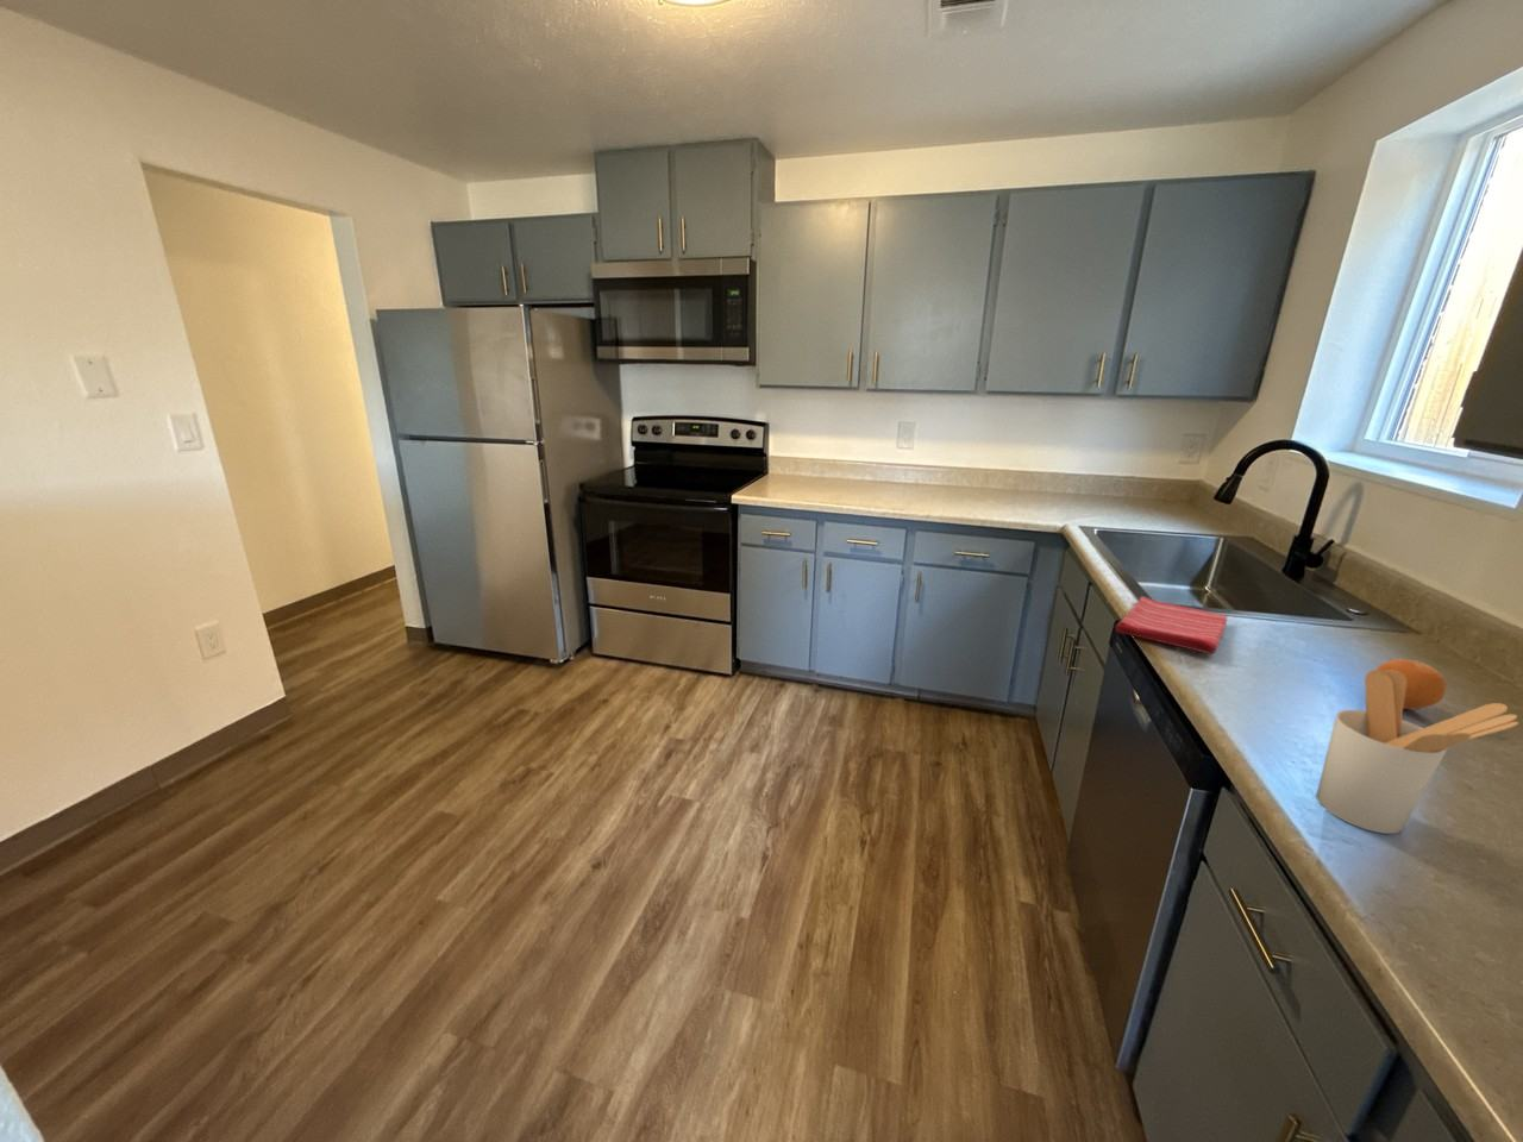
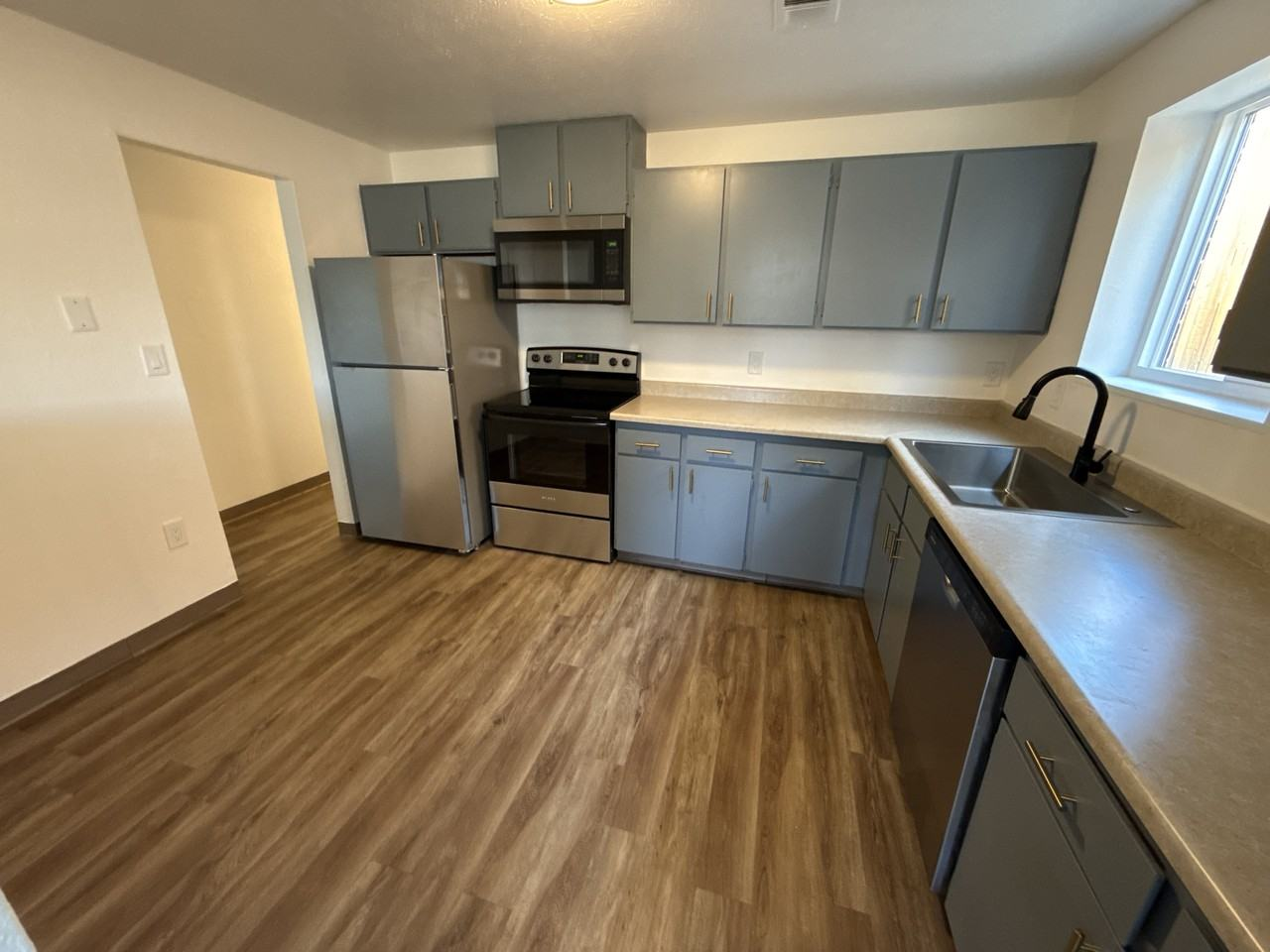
- dish towel [1115,595,1228,654]
- fruit [1375,657,1447,710]
- utensil holder [1314,668,1521,835]
